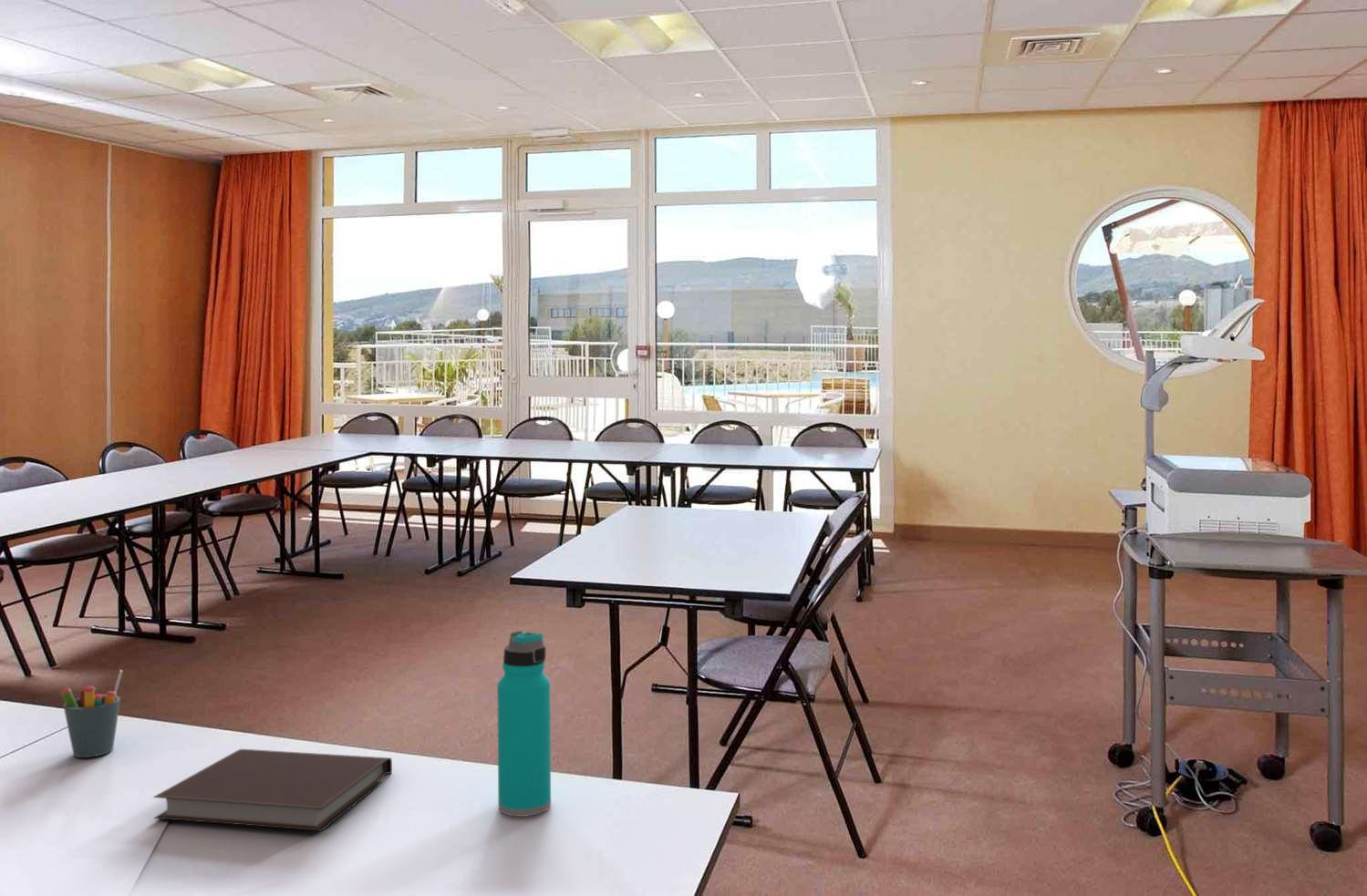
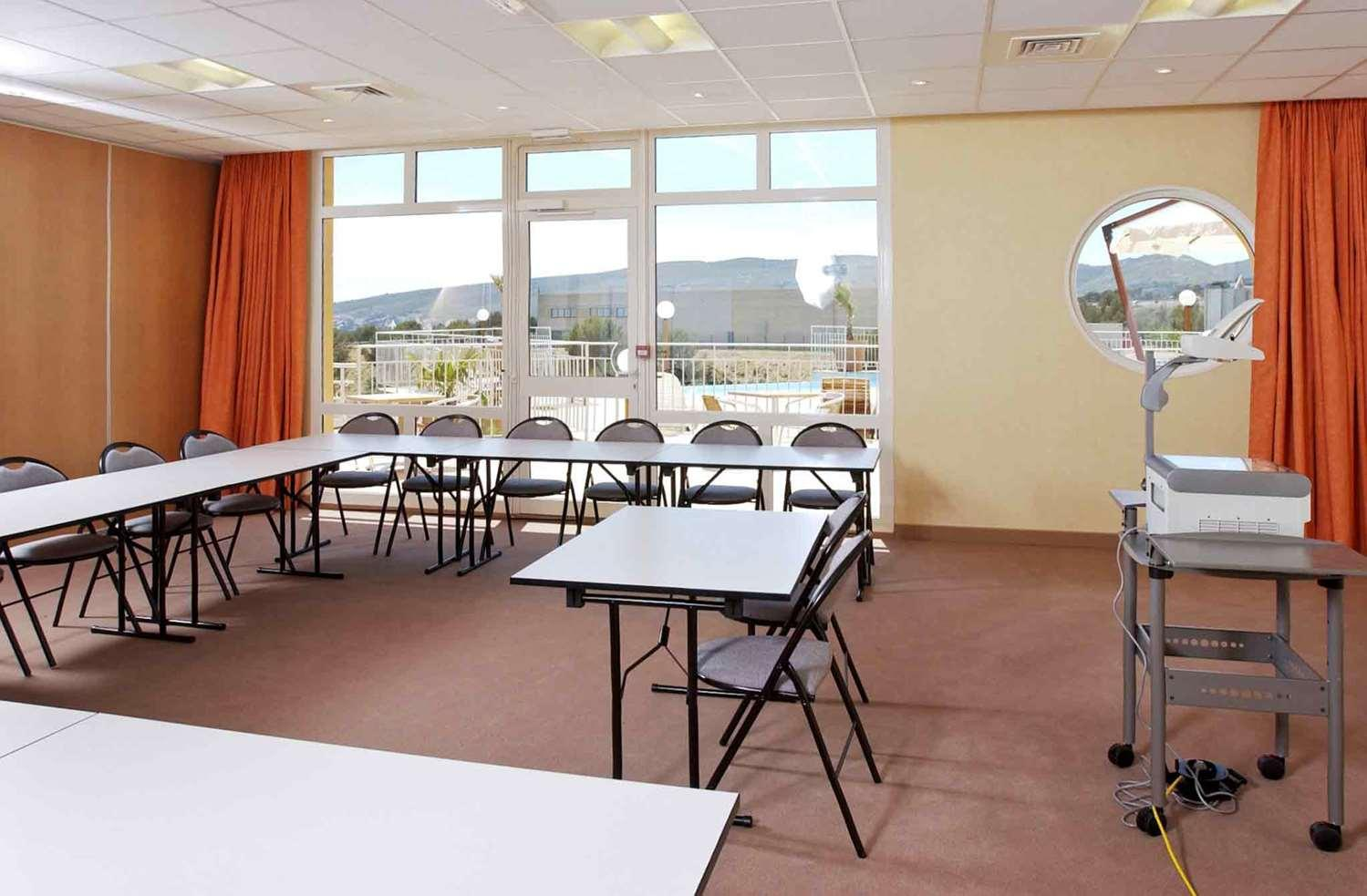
- water bottle [496,630,552,818]
- pen holder [59,669,123,758]
- notebook [152,748,393,832]
